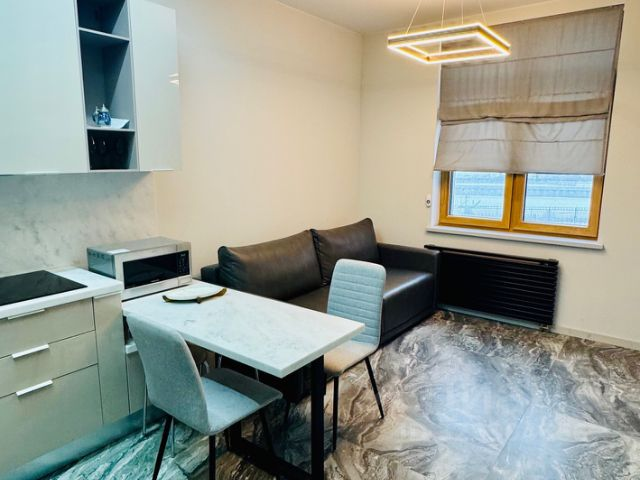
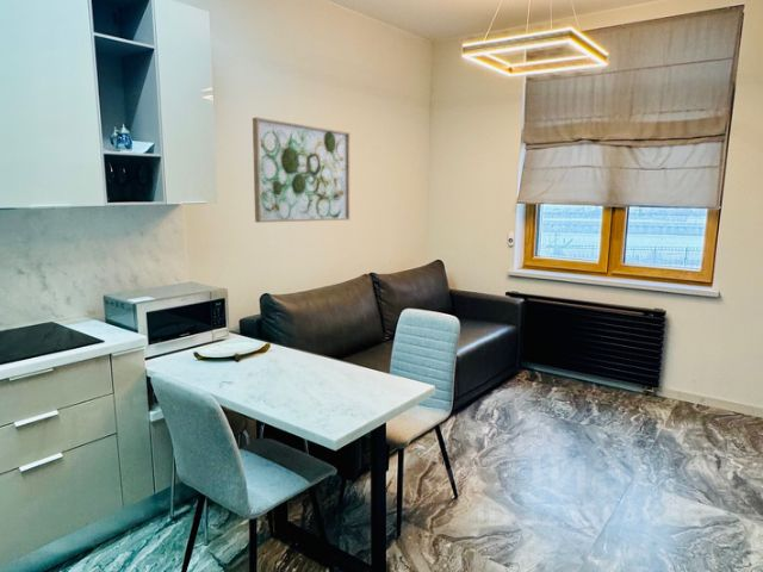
+ wall art [252,117,351,224]
